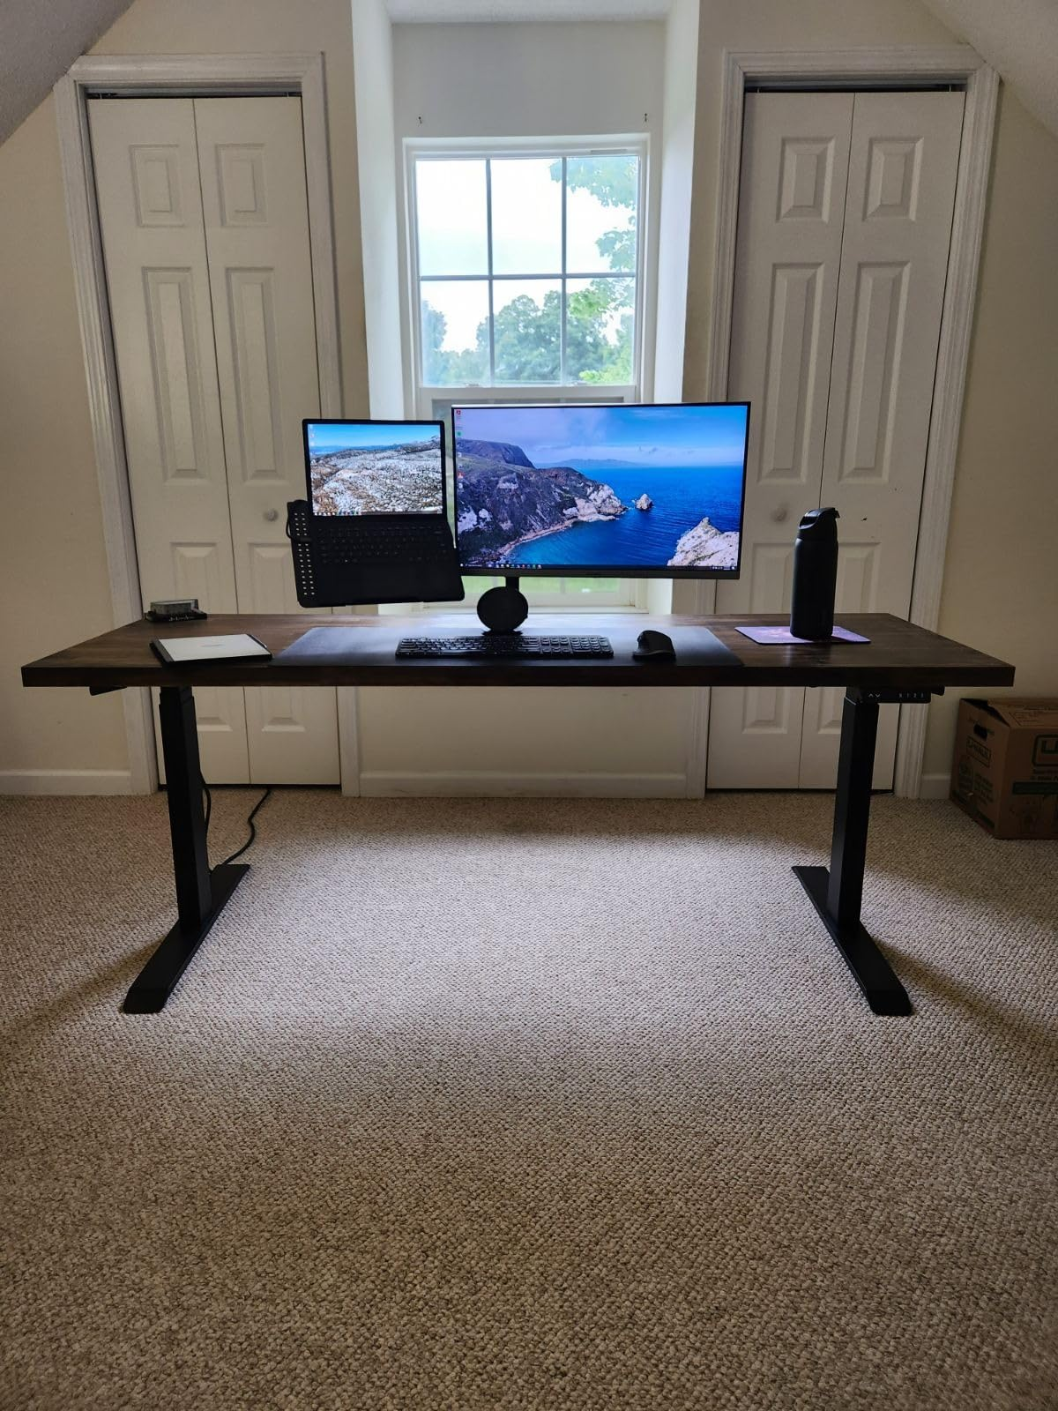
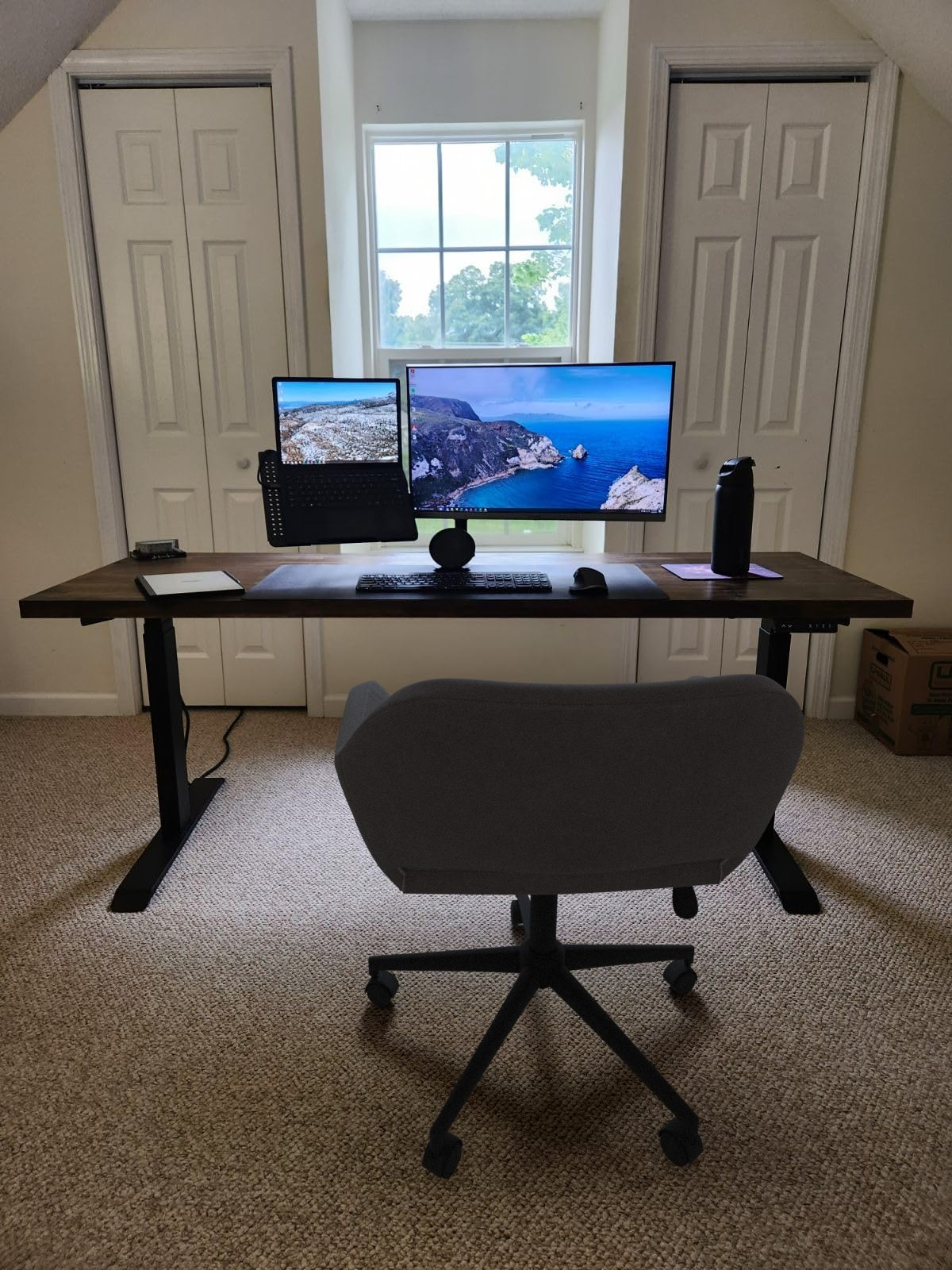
+ office chair [333,673,805,1180]
